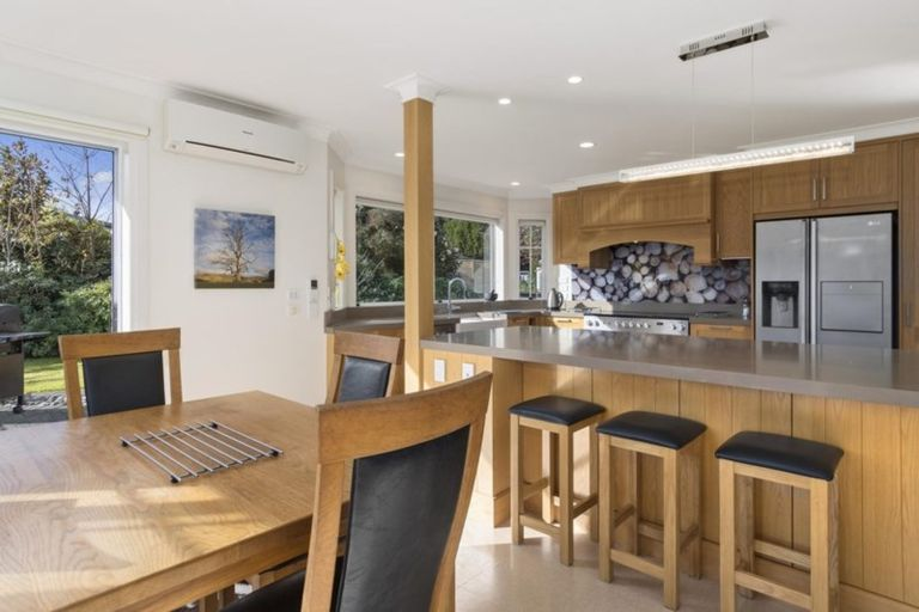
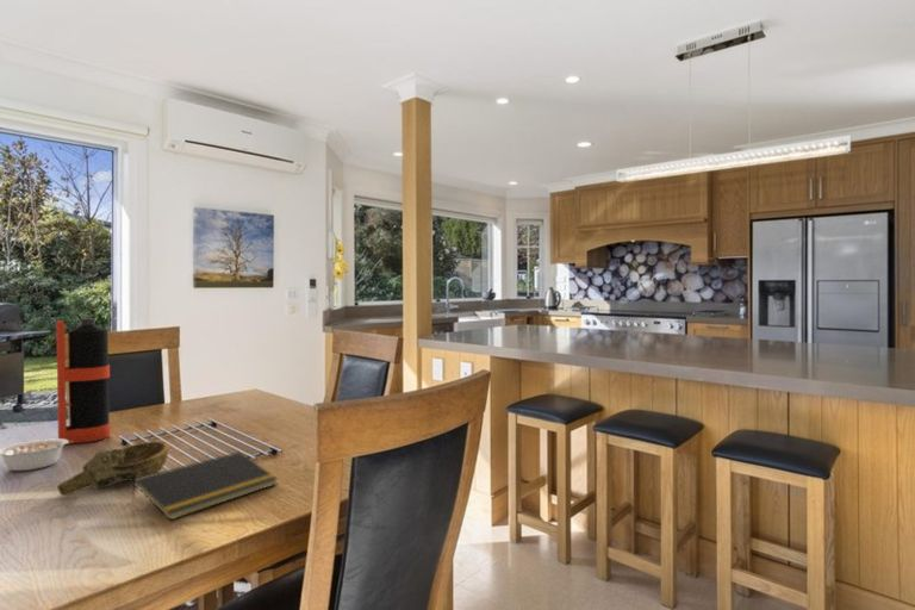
+ bottle [55,318,112,446]
+ notepad [130,450,279,521]
+ decorative bowl [56,440,172,497]
+ legume [0,438,73,472]
